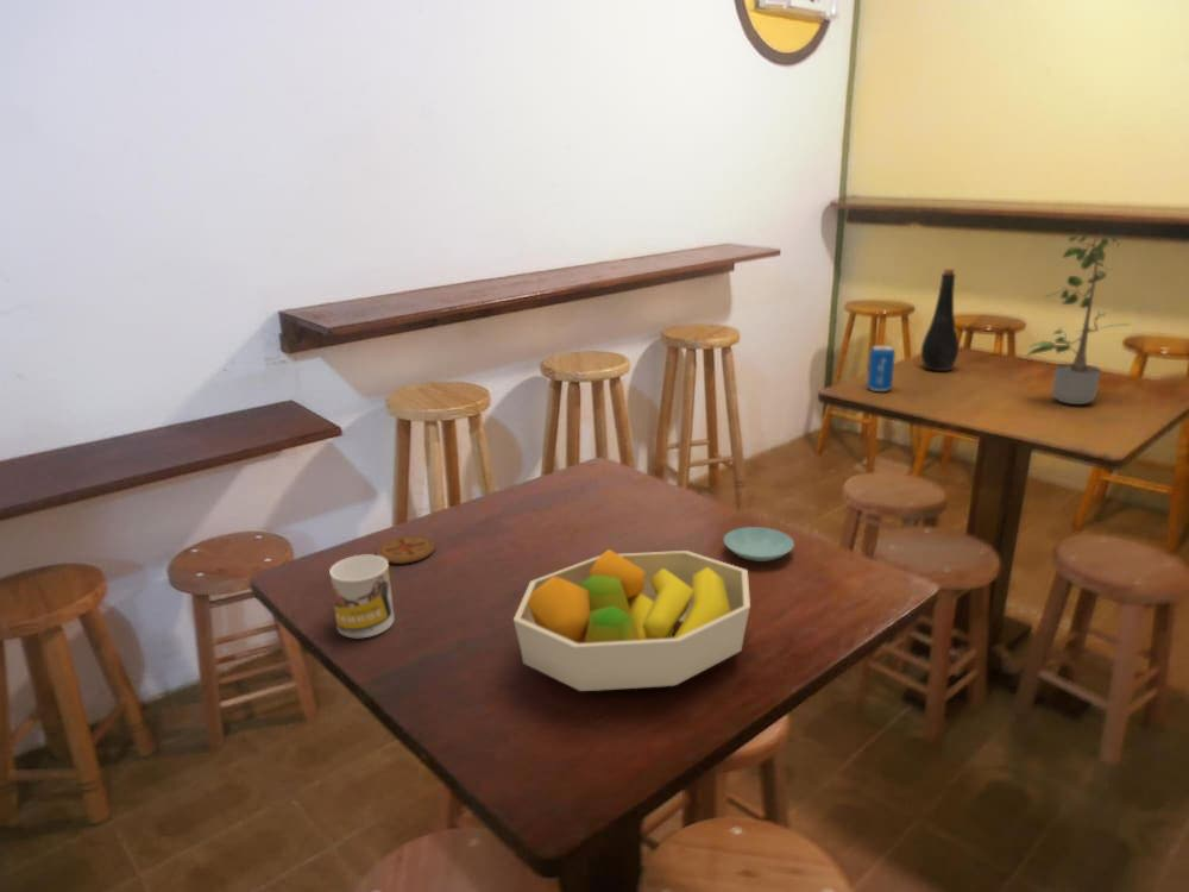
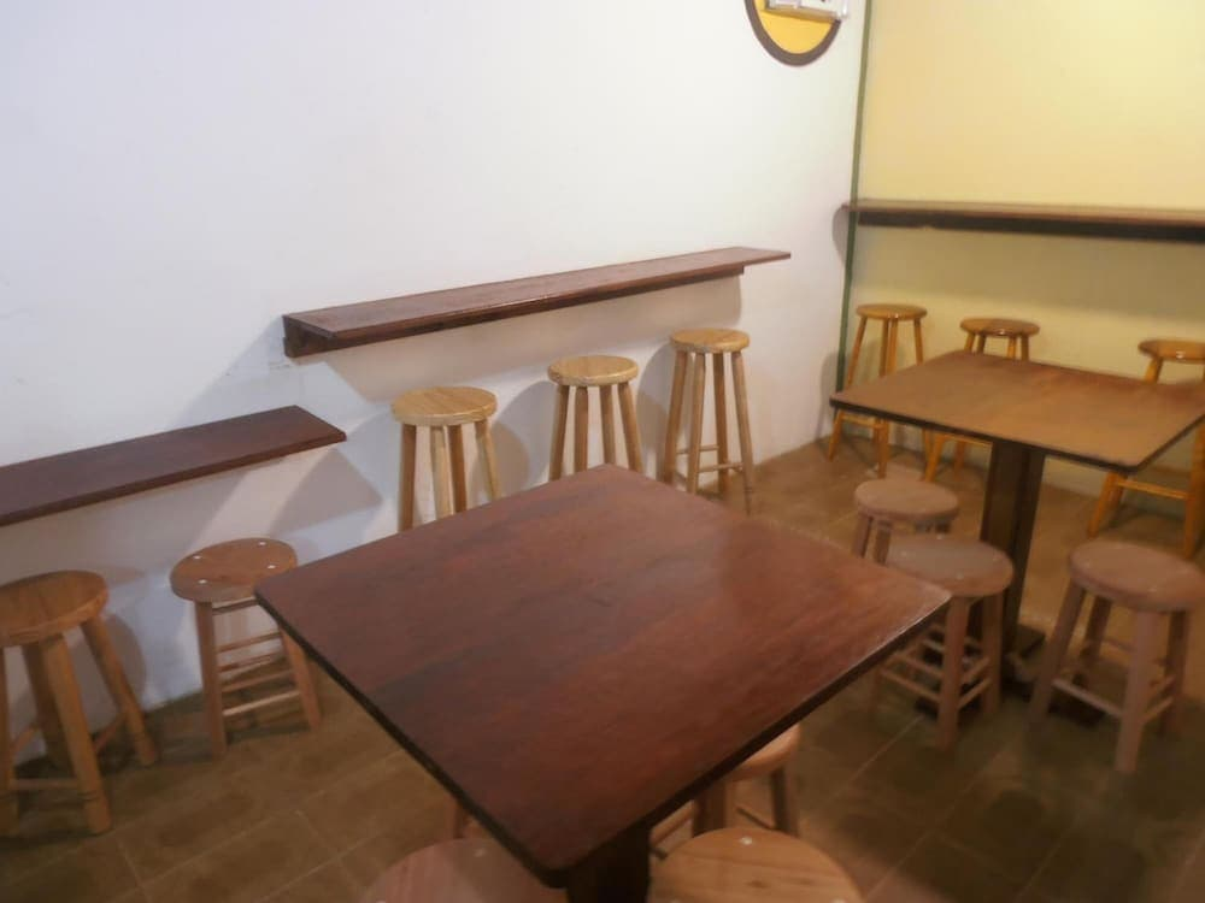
- mug [328,554,395,639]
- fruit bowl [512,548,751,692]
- coaster [376,535,435,565]
- potted plant [1025,228,1131,406]
- beverage can [867,345,897,392]
- saucer [723,526,795,563]
- bottle [920,268,960,372]
